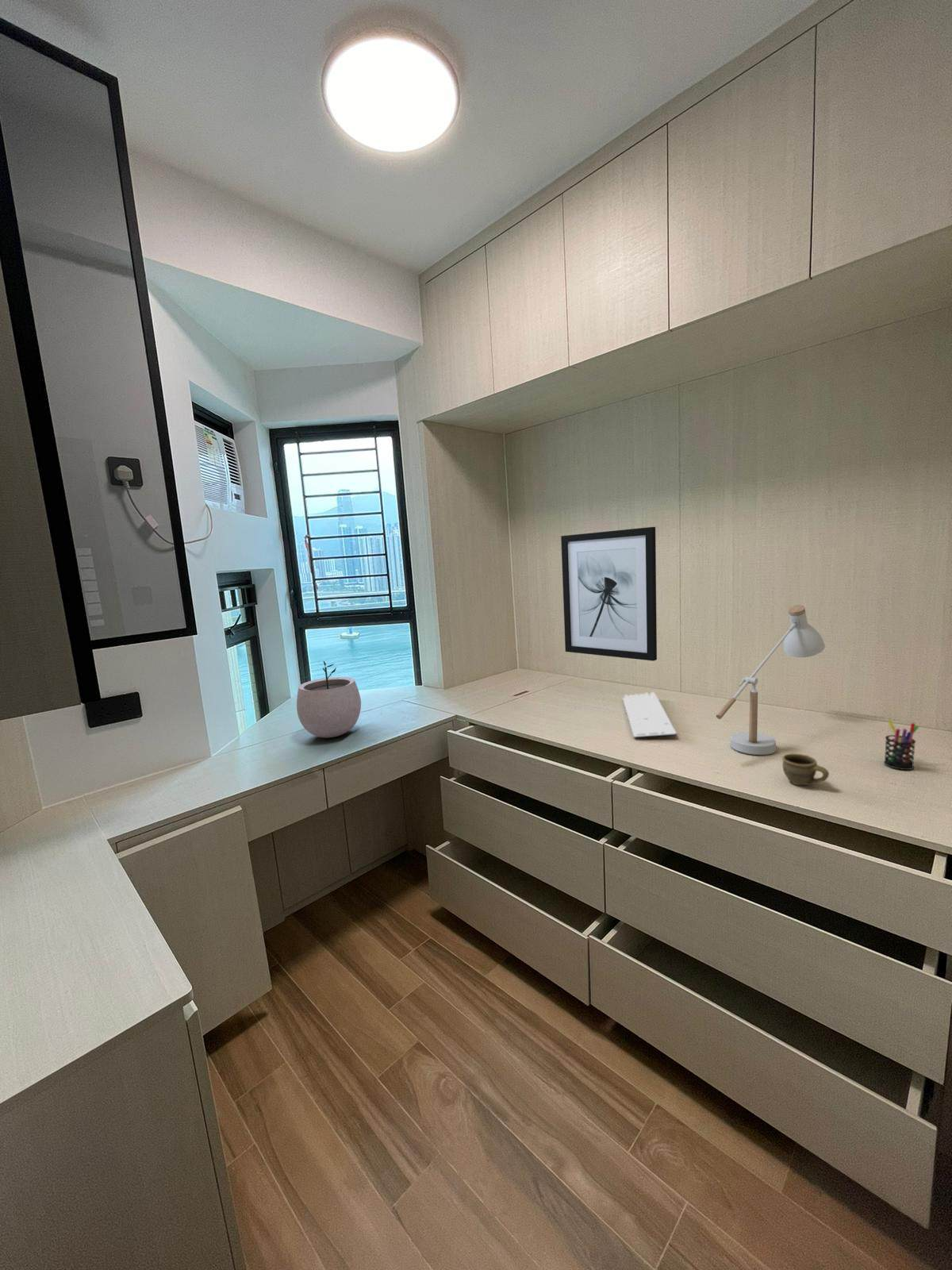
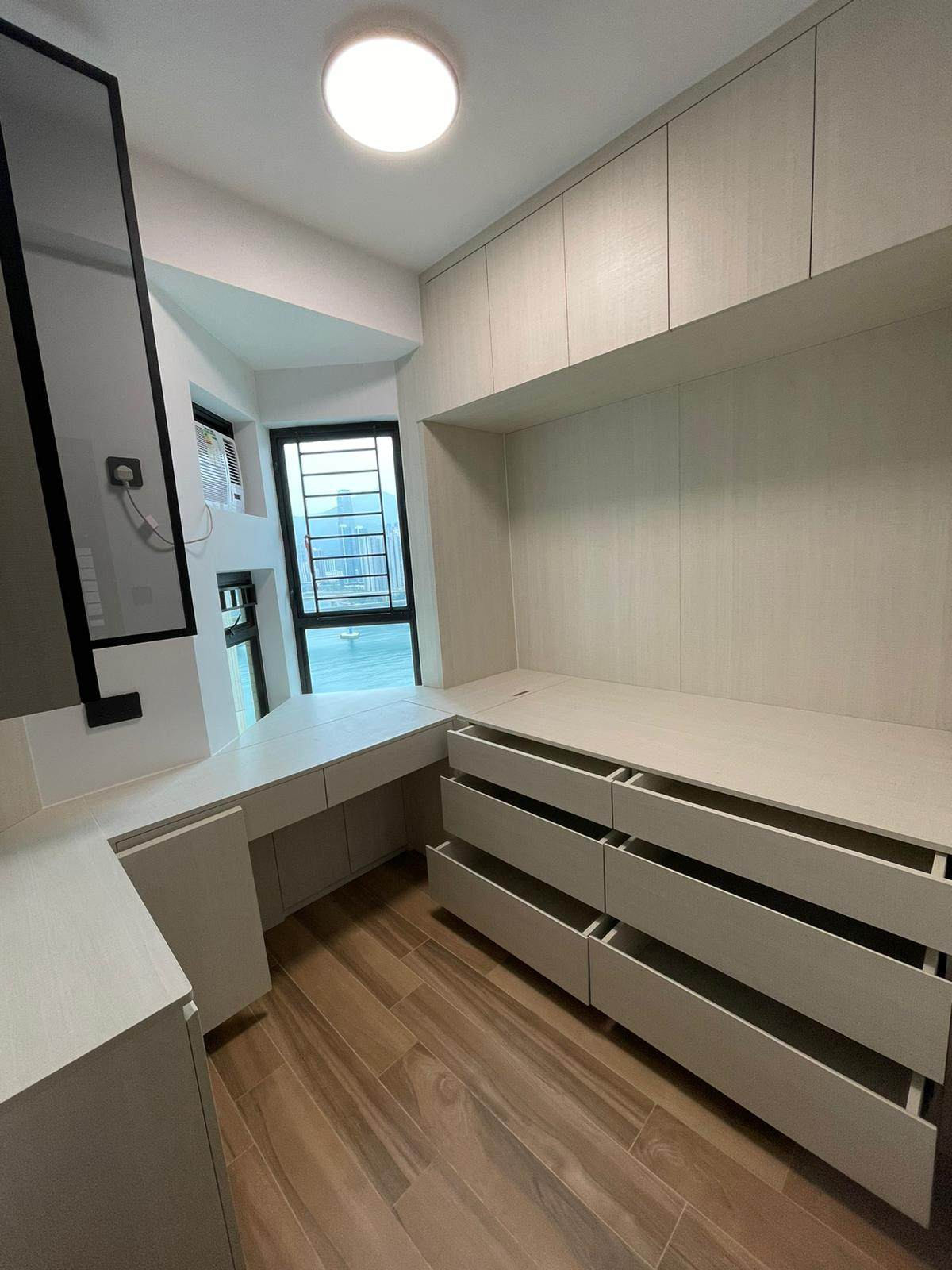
- desk lamp [716,604,826,756]
- pen holder [883,718,919,771]
- plant pot [296,660,362,738]
- wall art [560,526,658,662]
- cup [781,752,830,786]
- keyboard [622,691,677,738]
